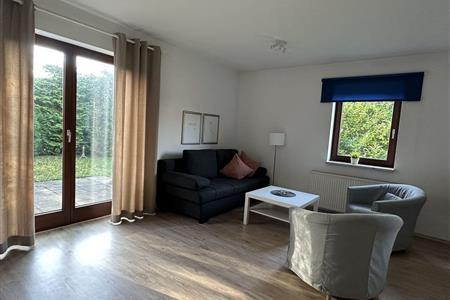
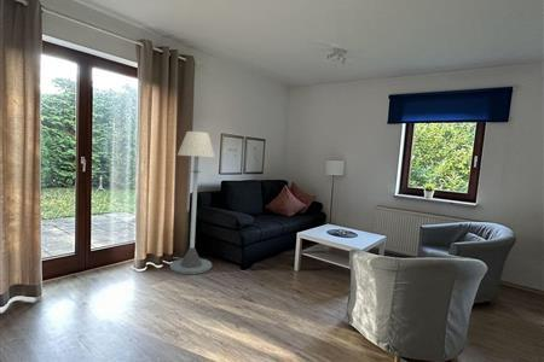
+ floor lamp [169,130,216,275]
